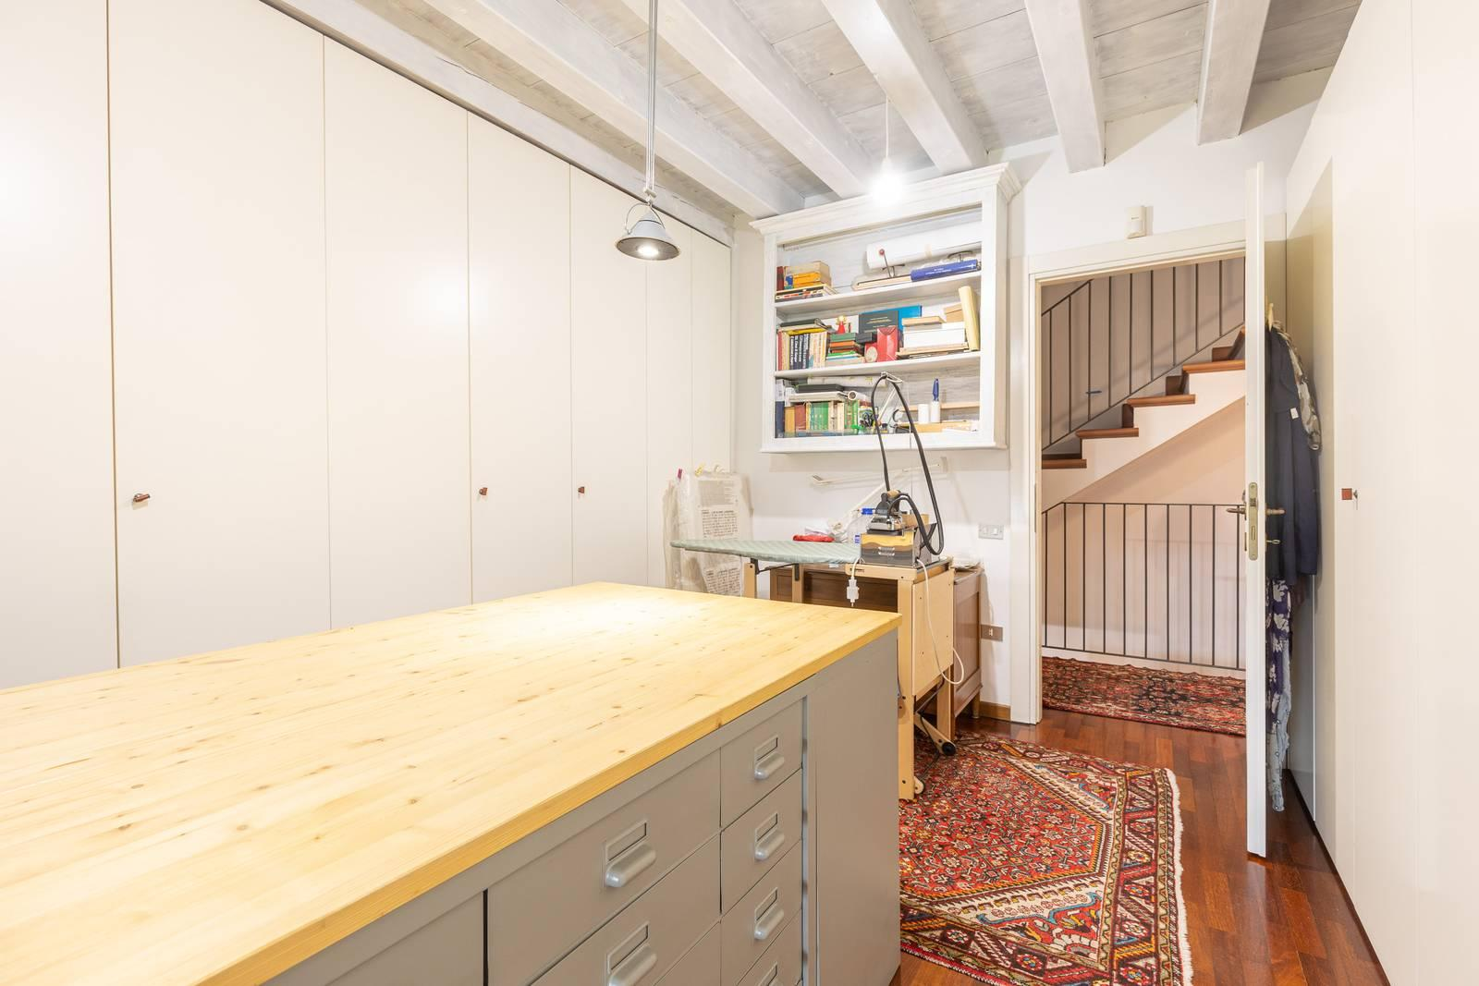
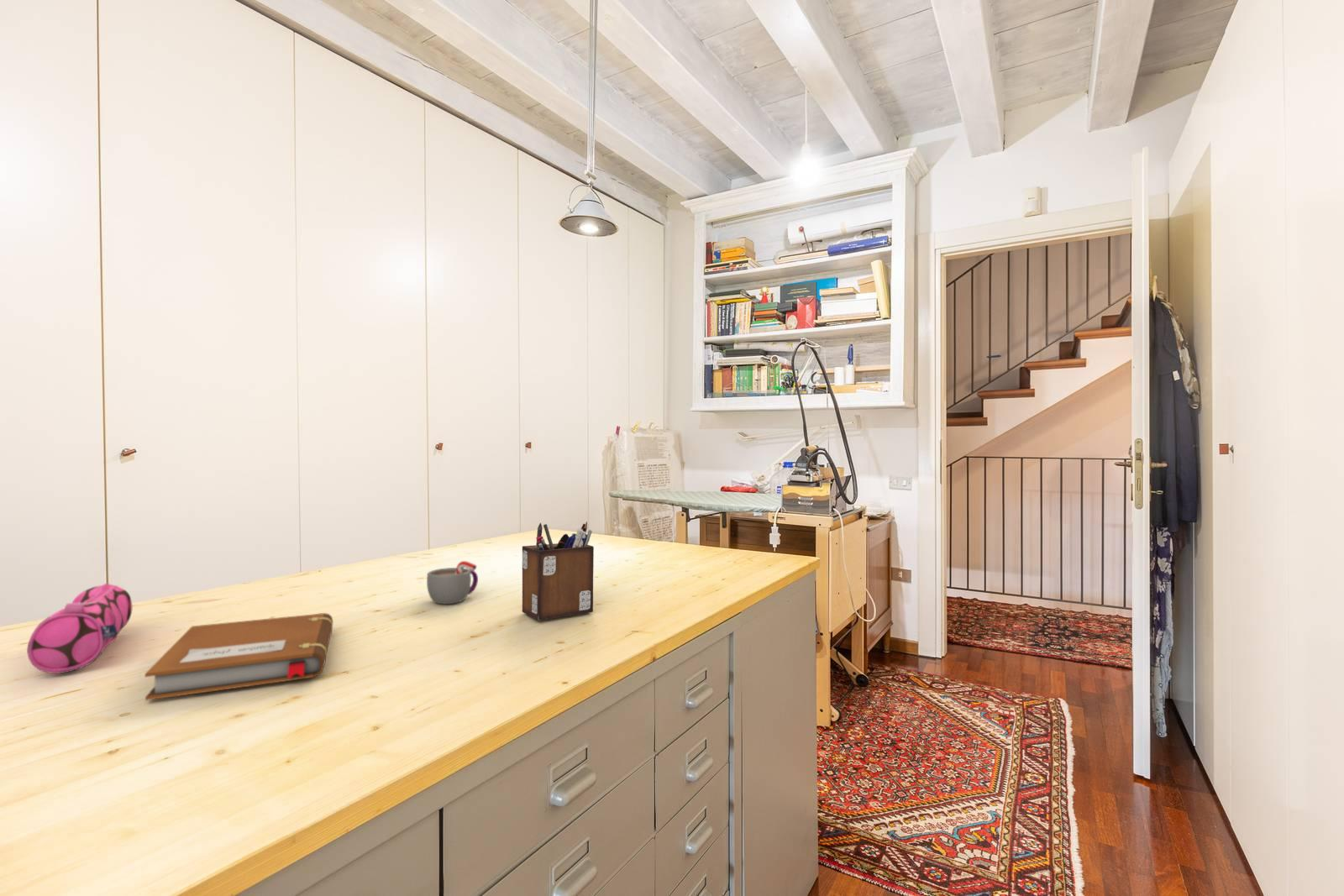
+ notebook [144,612,333,701]
+ mug [426,560,479,605]
+ desk organizer [522,521,595,621]
+ pencil case [26,583,134,674]
